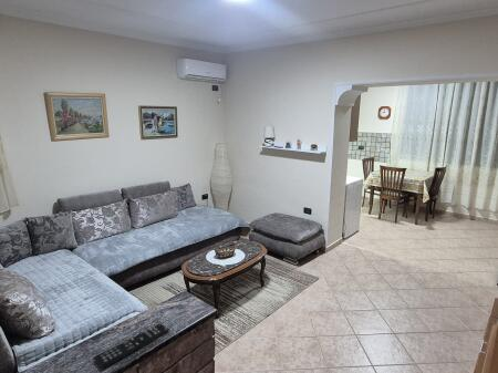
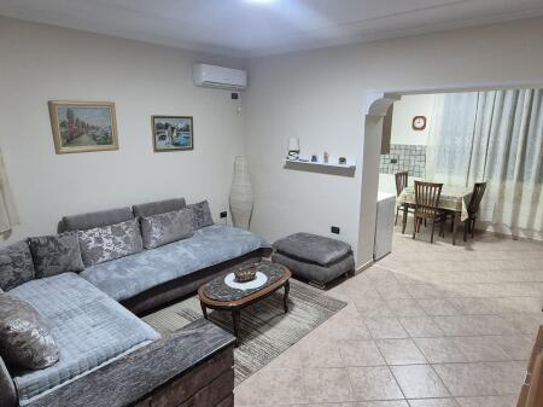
- remote control [93,322,170,371]
